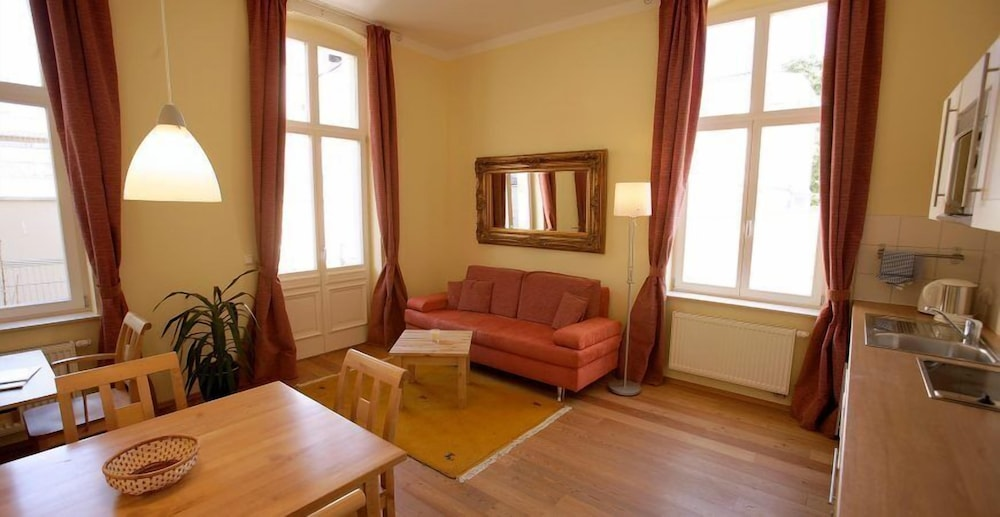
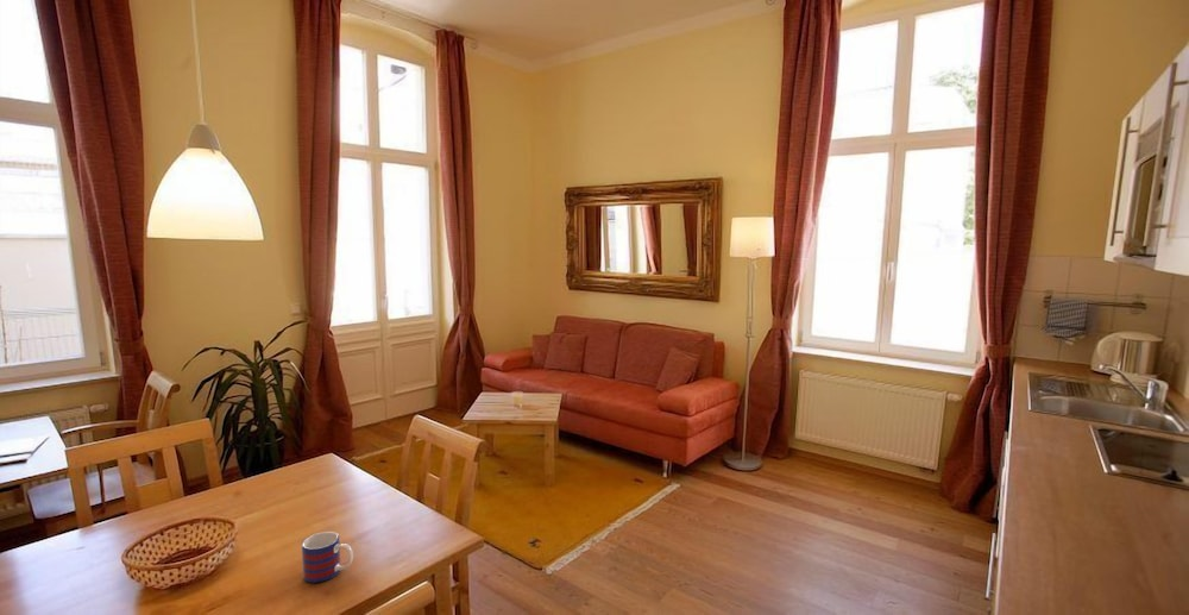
+ mug [301,531,354,584]
